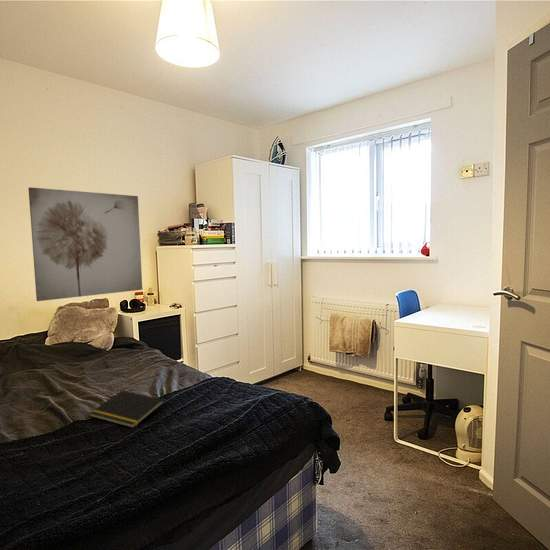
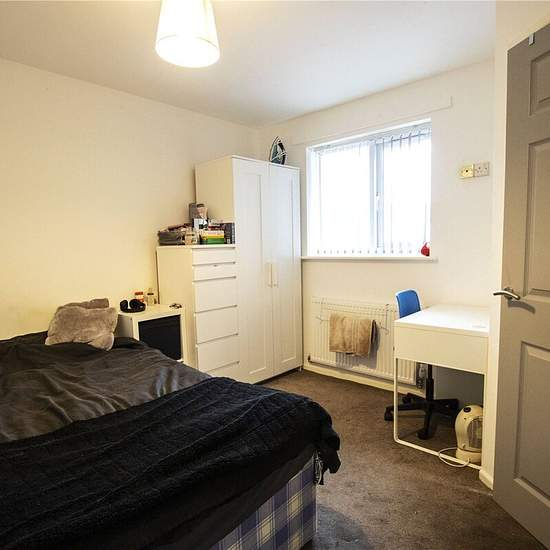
- notepad [88,390,165,429]
- wall art [28,186,143,302]
